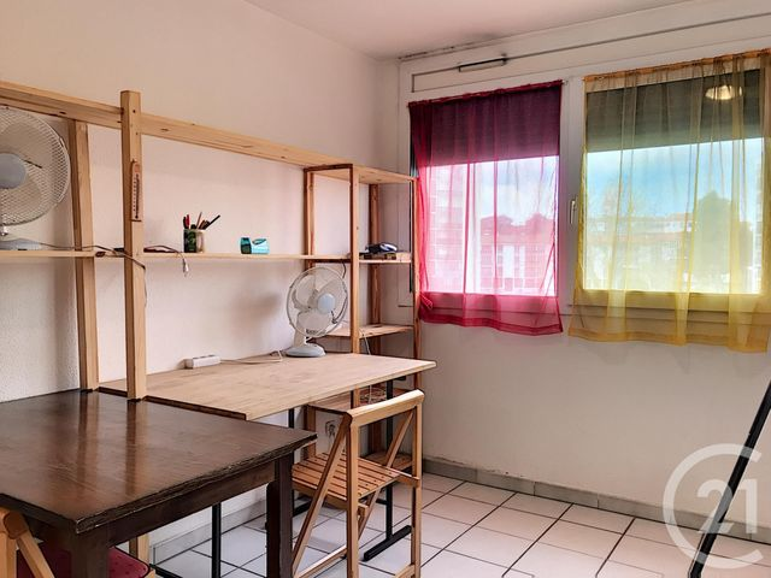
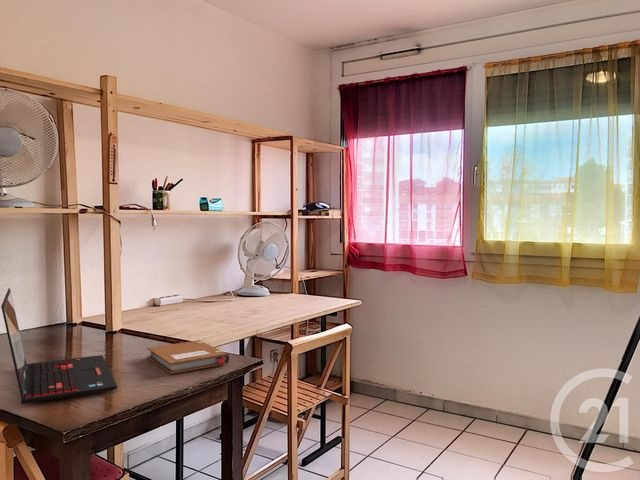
+ notebook [146,340,230,375]
+ laptop [0,287,118,405]
